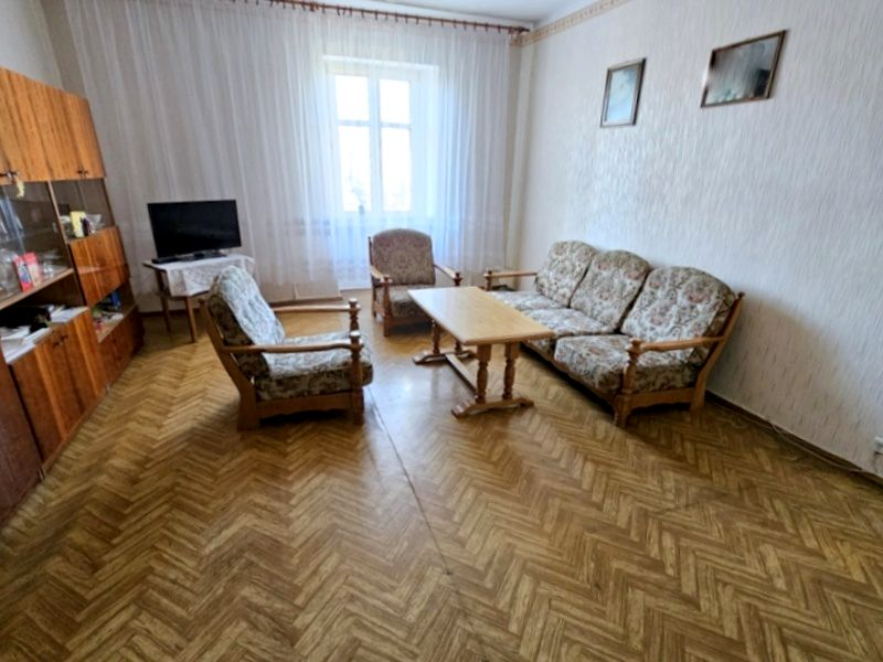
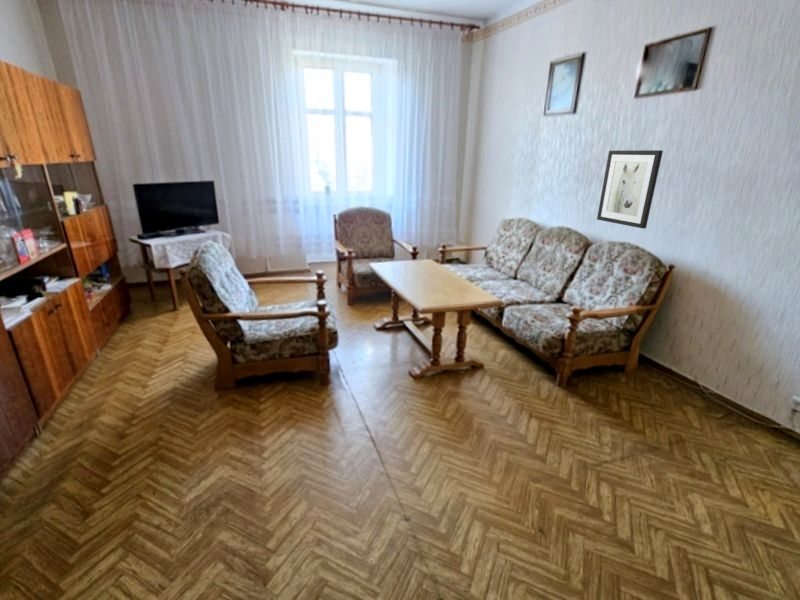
+ wall art [596,149,664,229]
